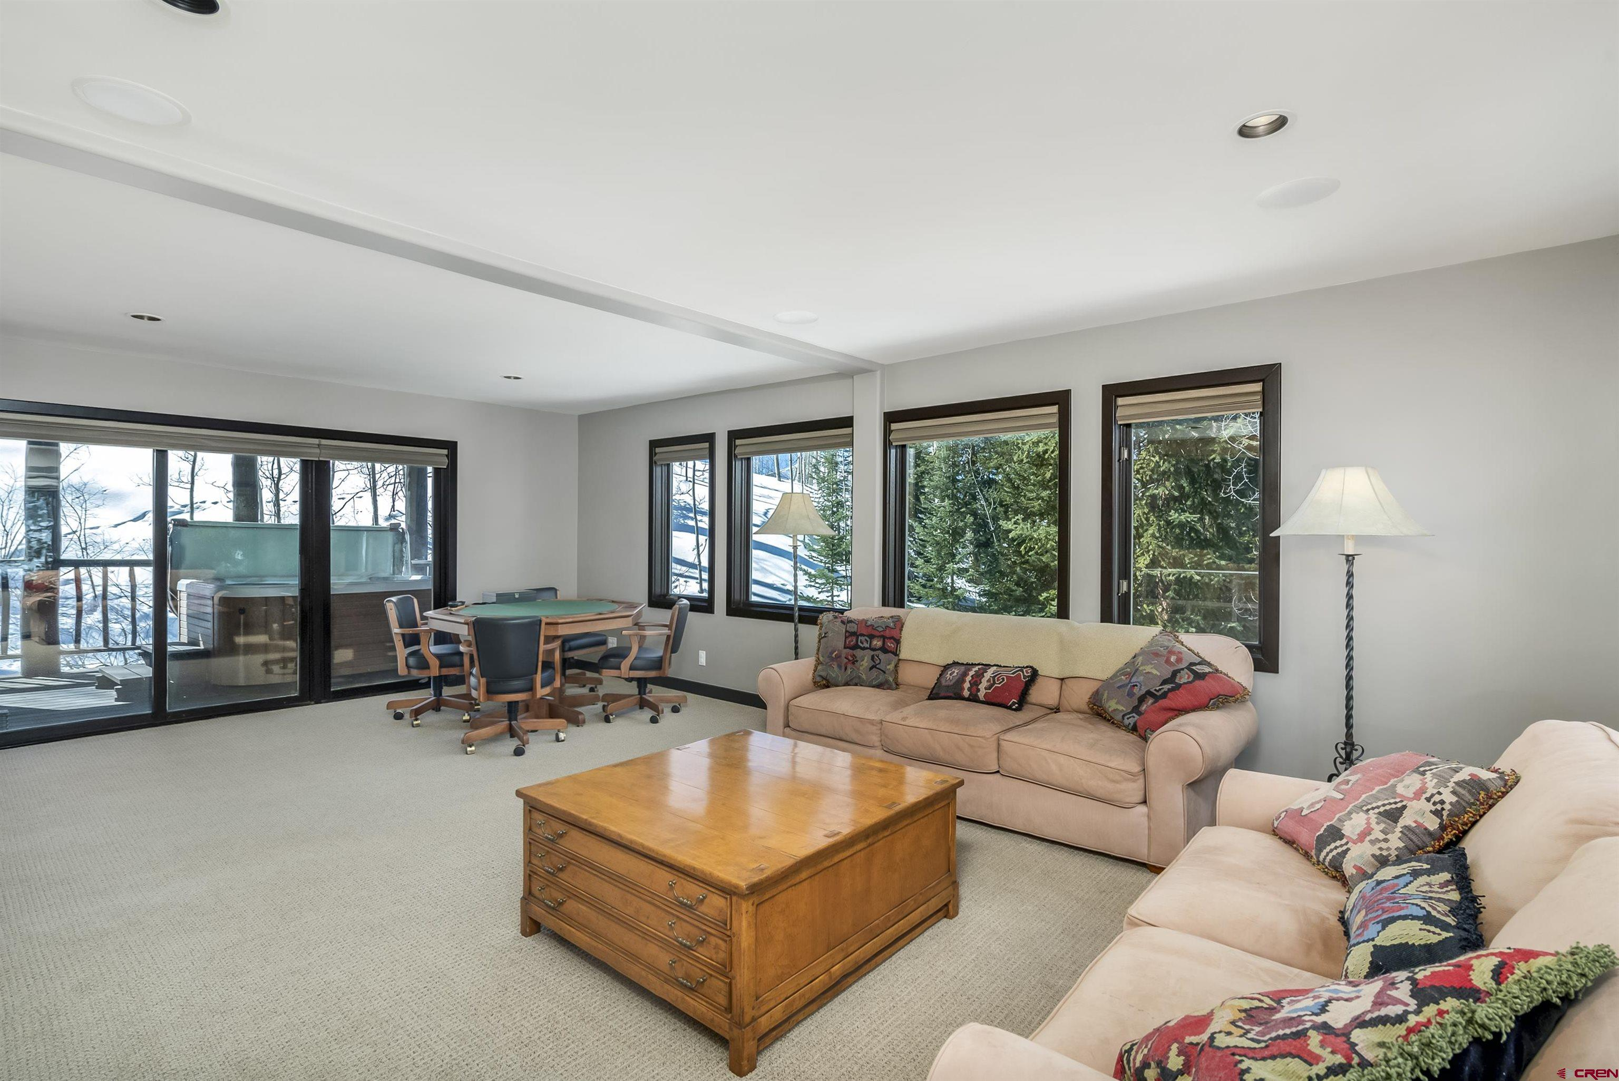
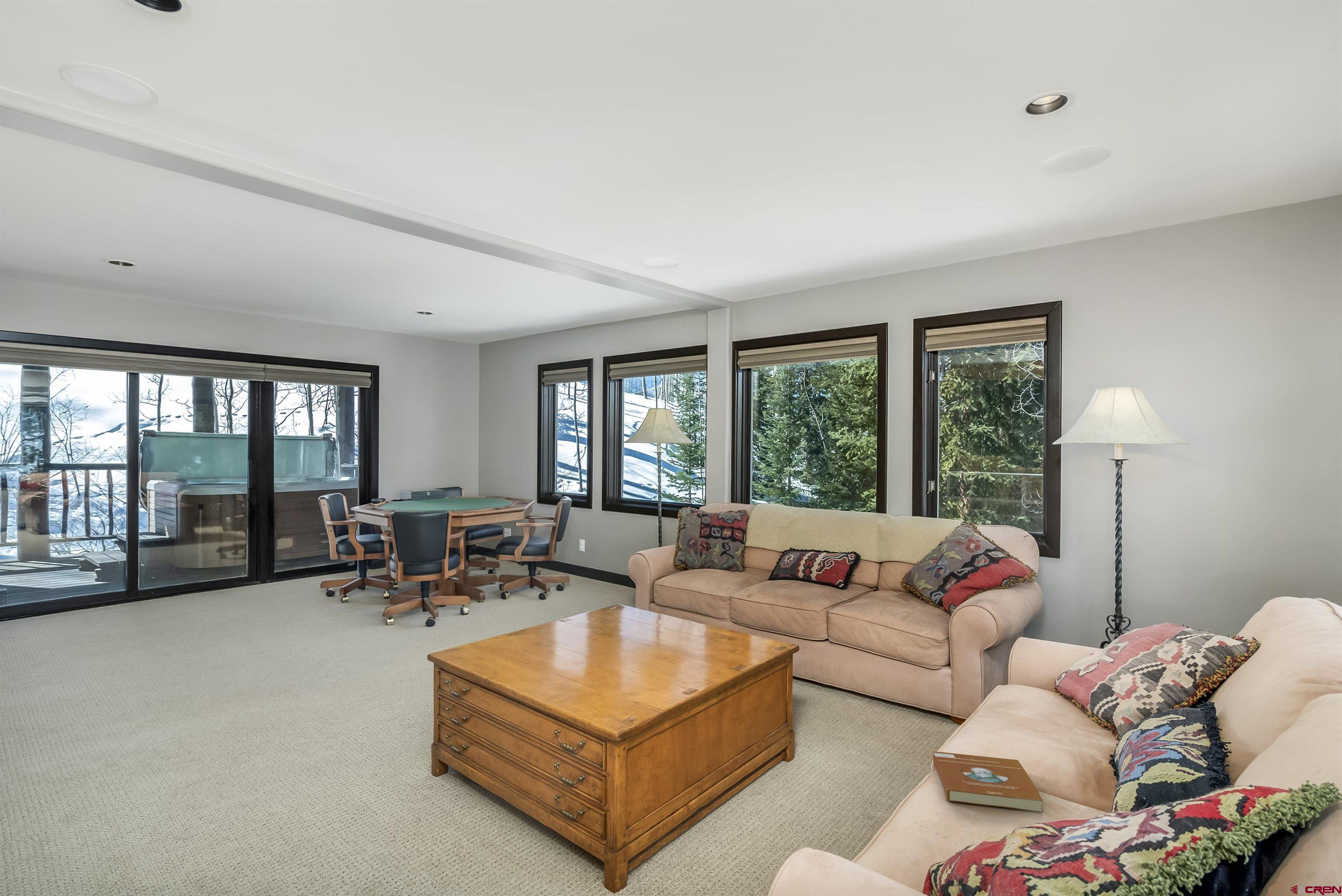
+ book [933,751,1044,813]
